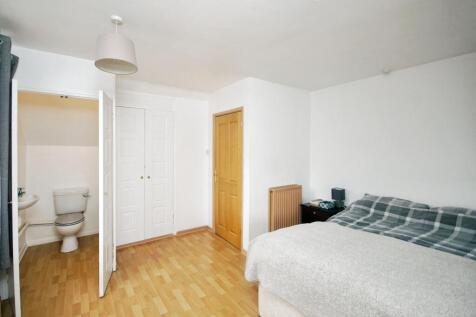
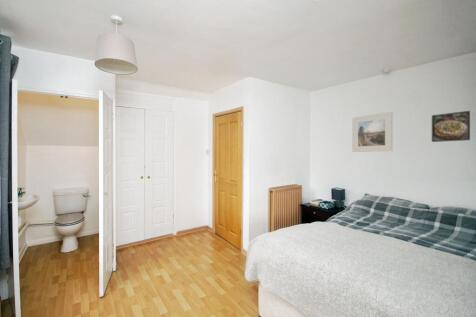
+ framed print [351,111,393,153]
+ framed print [431,110,471,143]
